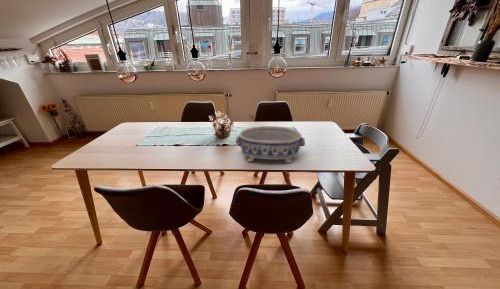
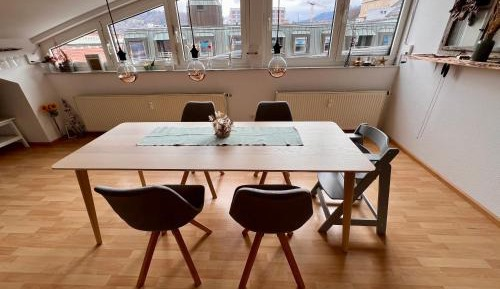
- decorative bowl [234,125,306,164]
